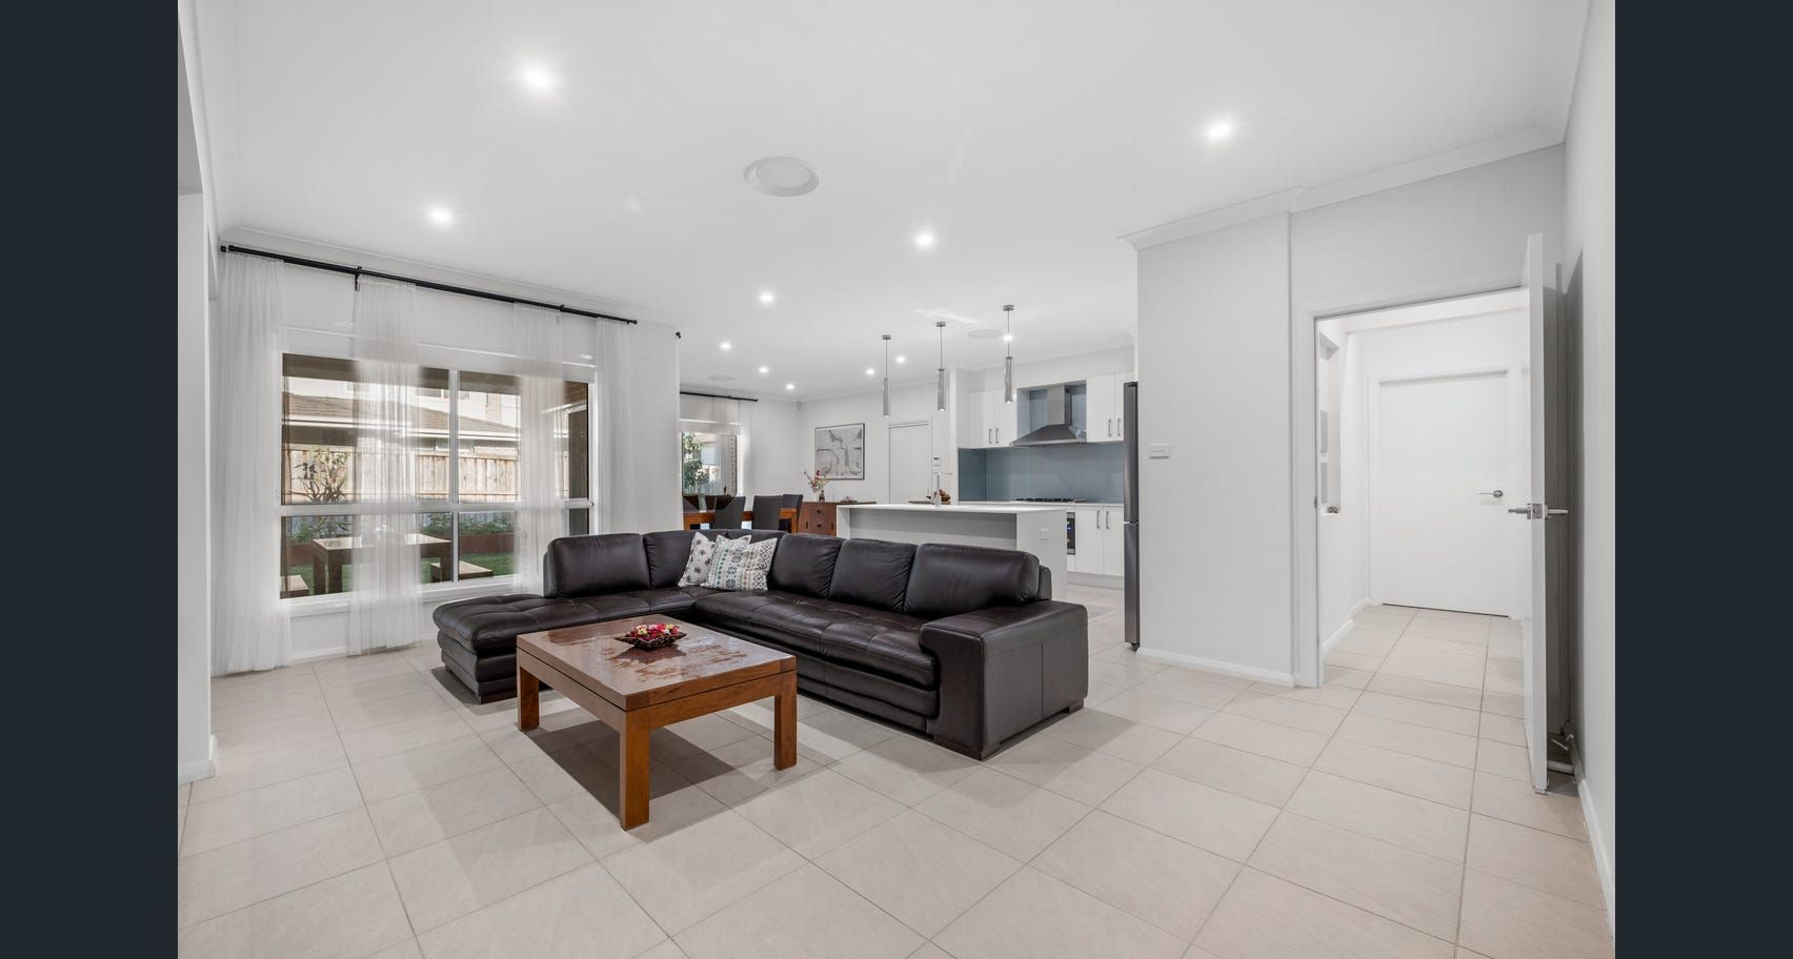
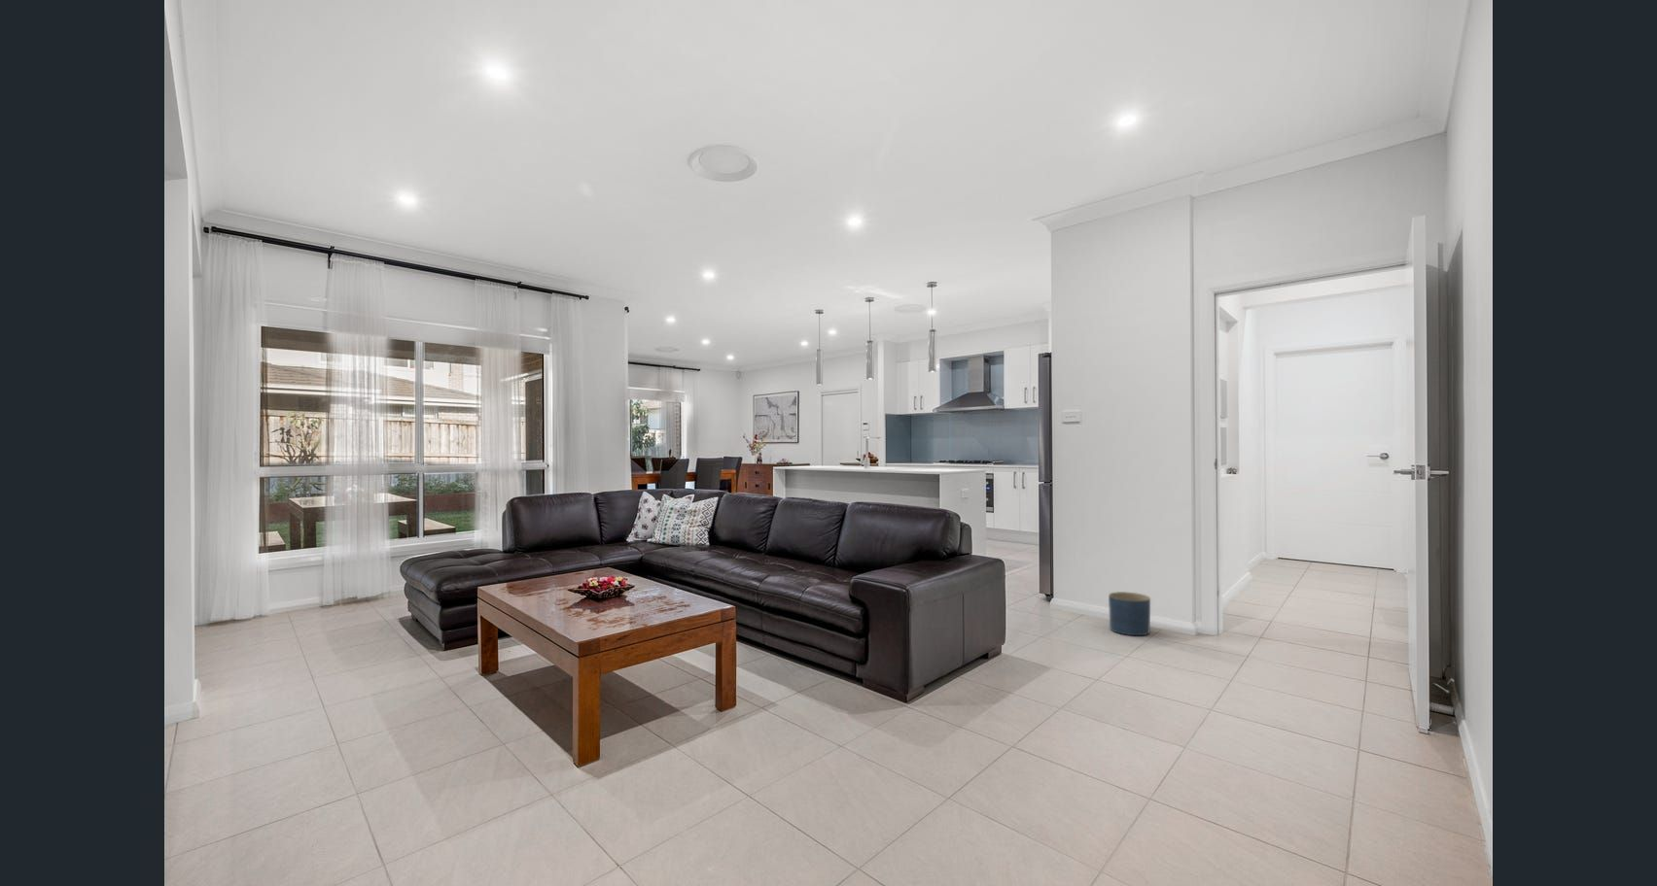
+ planter [1108,590,1152,636]
